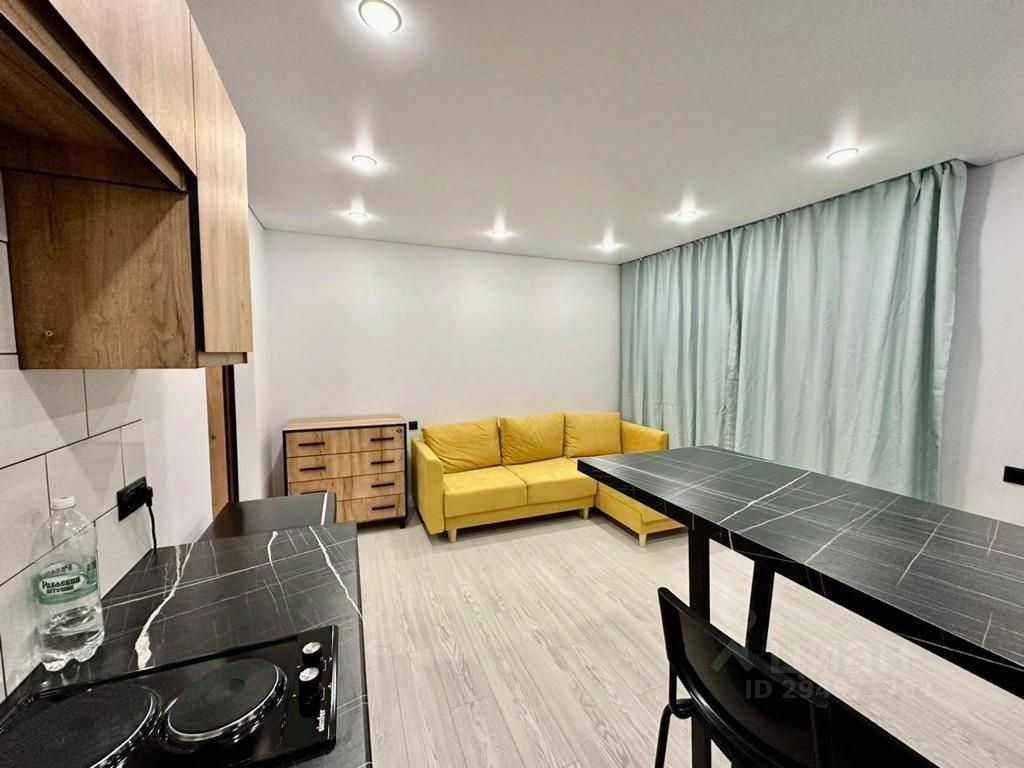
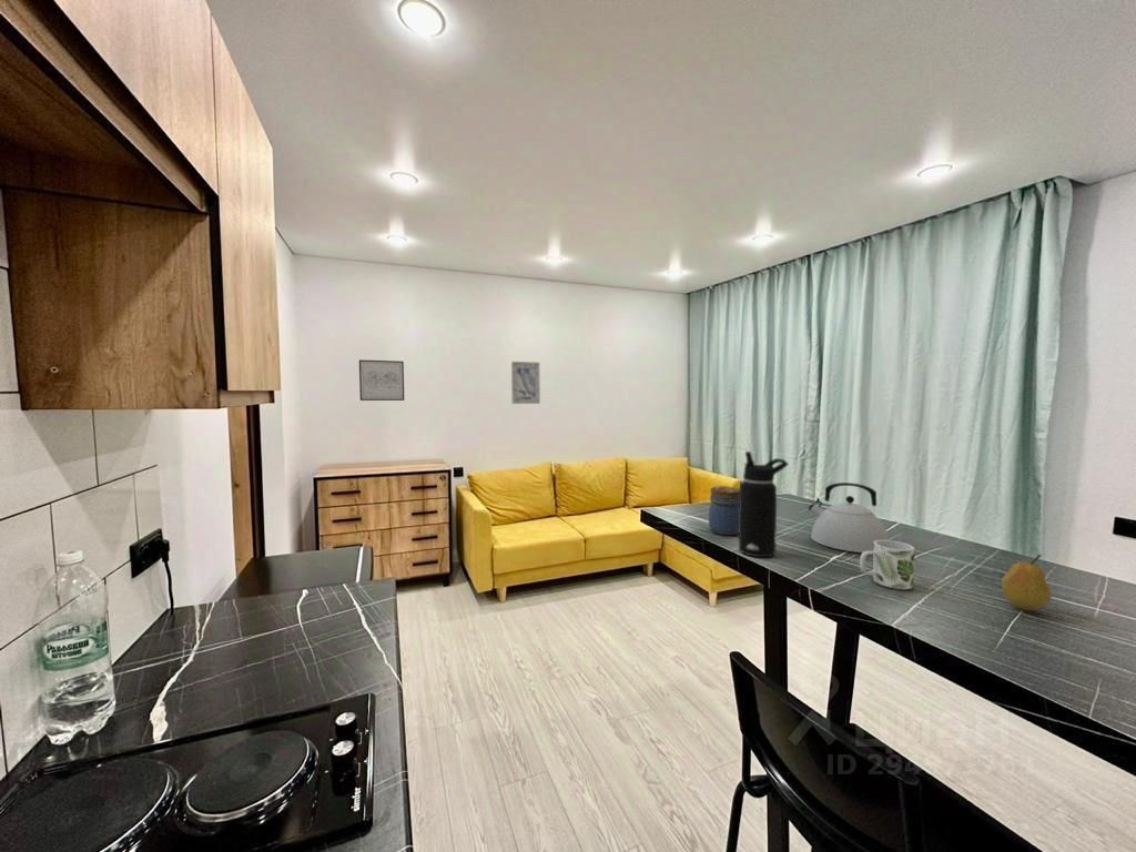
+ jar [708,485,740,536]
+ mug [859,539,915,590]
+ wall art [510,361,541,405]
+ fruit [1001,554,1053,611]
+ water bottle [738,450,790,558]
+ wall art [358,358,405,402]
+ kettle [808,481,890,554]
